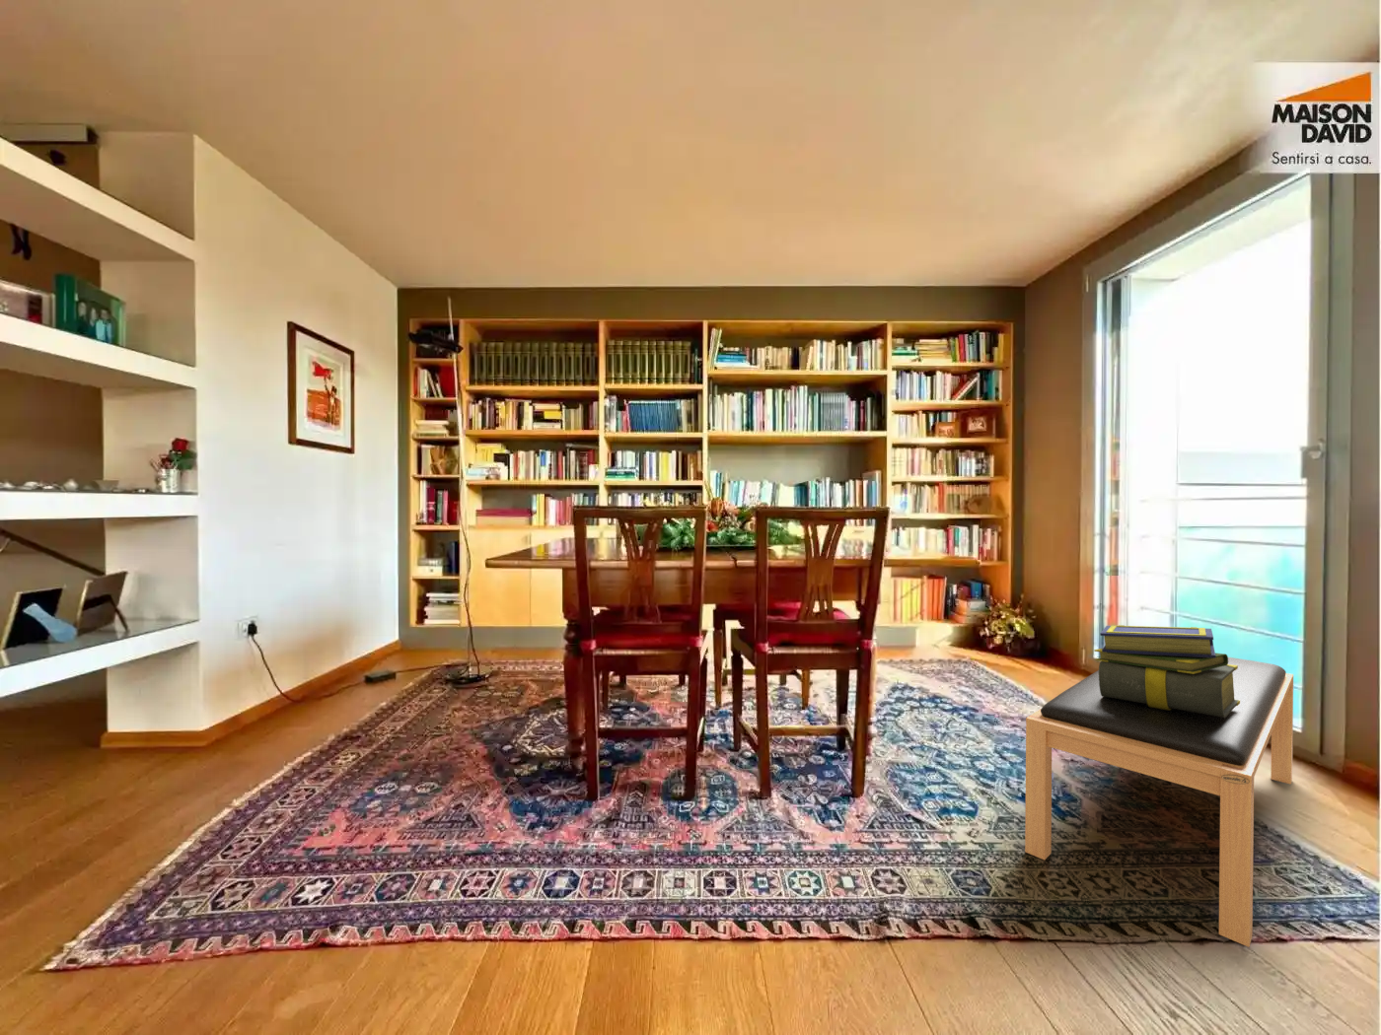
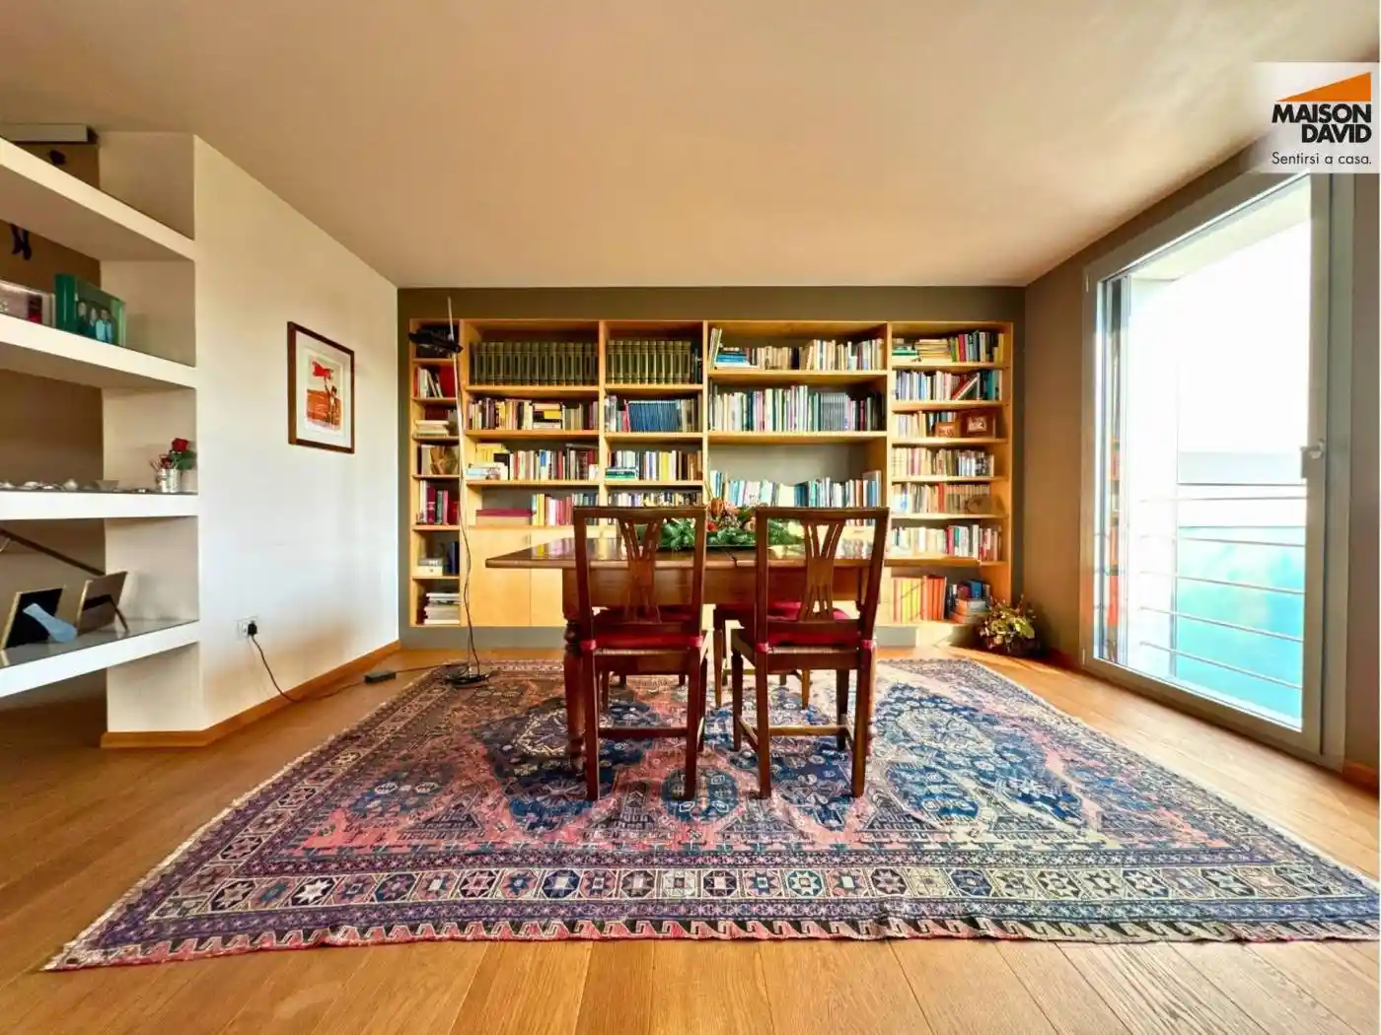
- stack of books [1093,624,1240,718]
- bench [1024,657,1294,948]
